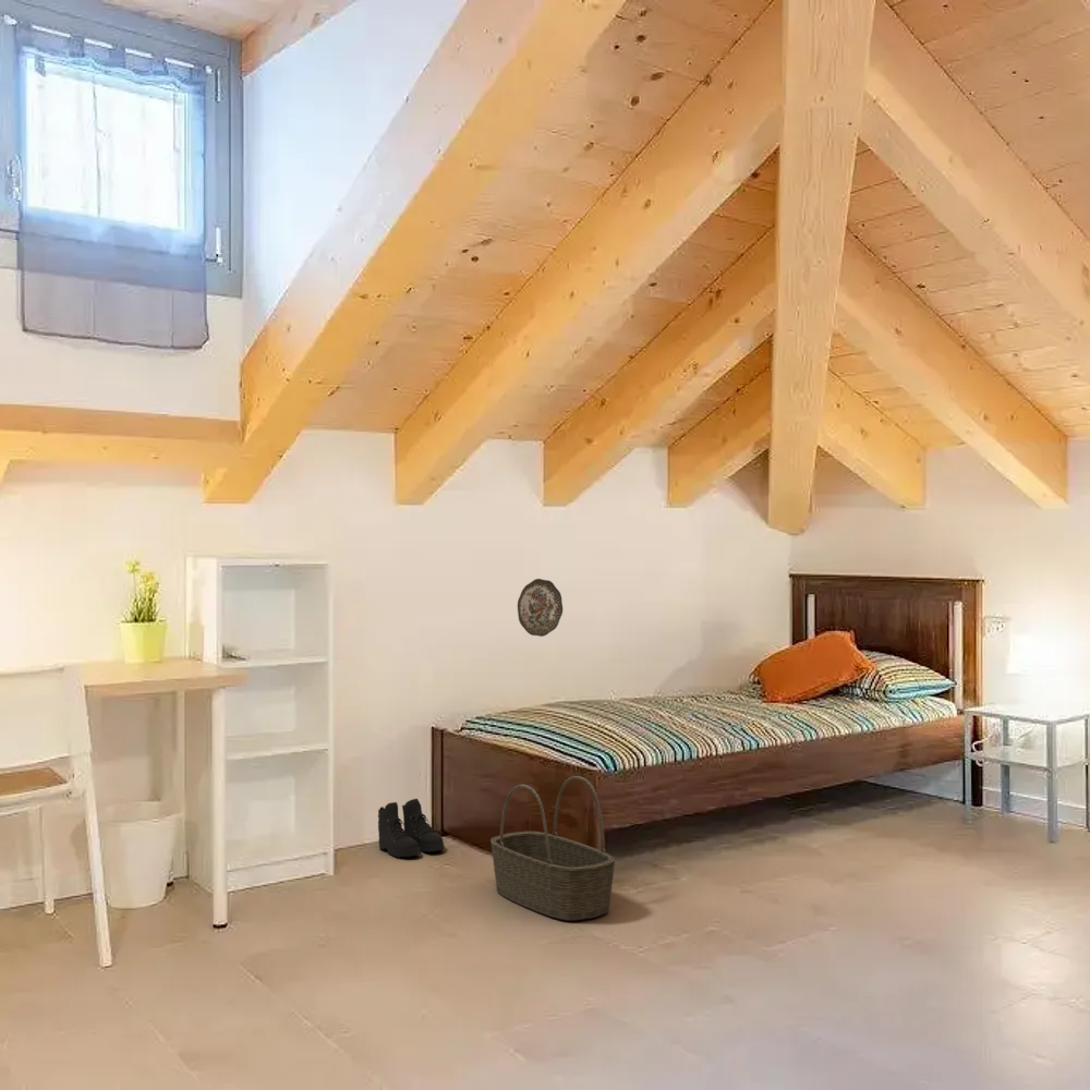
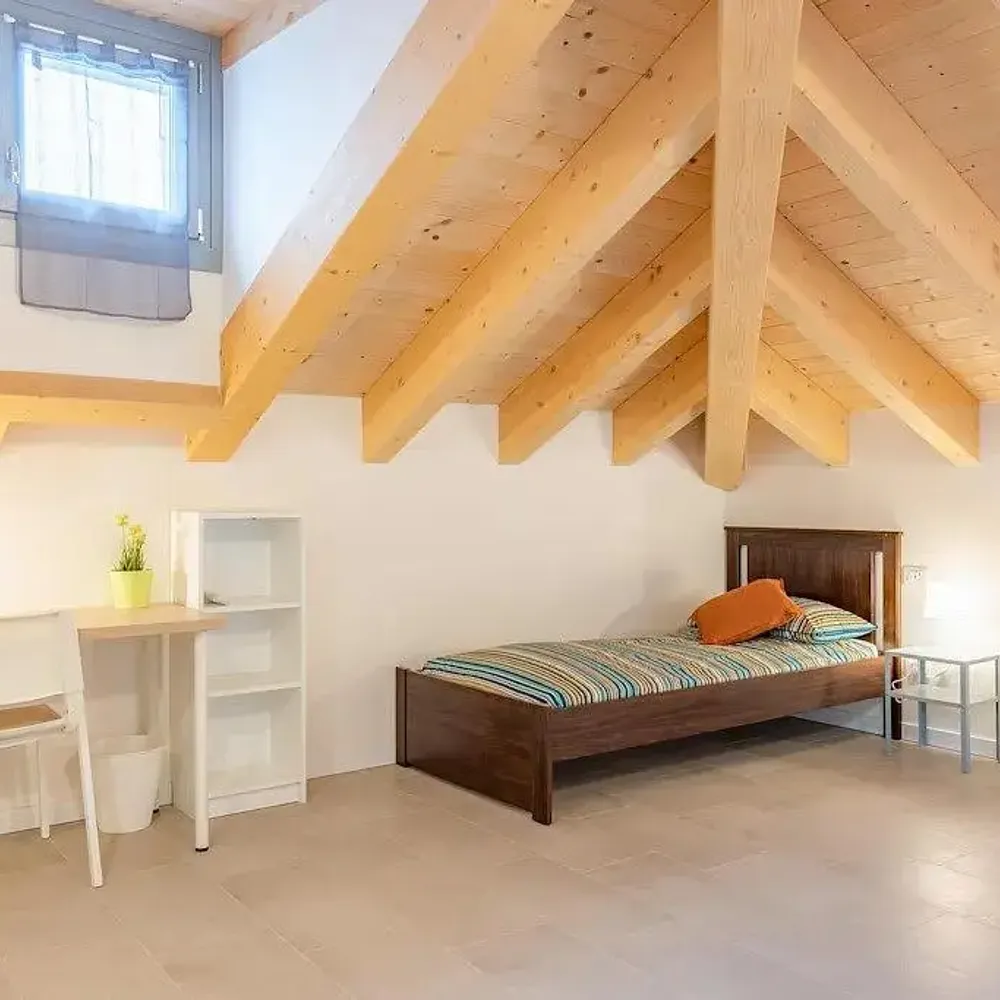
- basket [489,775,616,922]
- decorative plate [517,578,564,638]
- boots [377,798,446,859]
